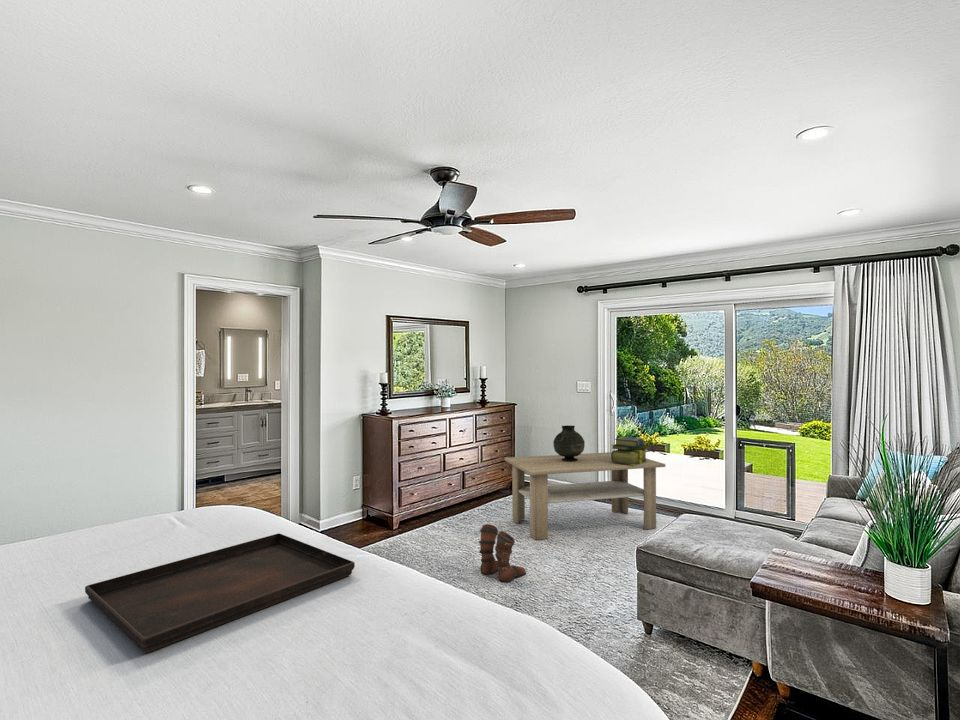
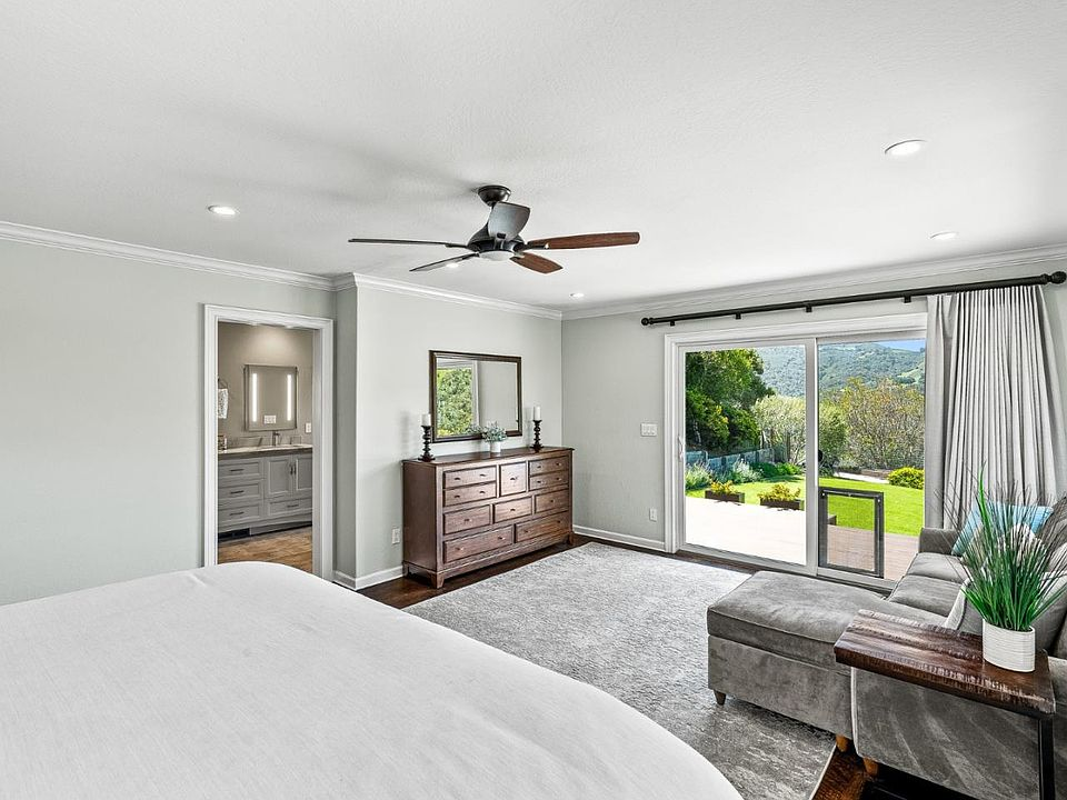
- boots [478,523,527,583]
- serving tray [84,532,356,654]
- stack of books [611,436,648,466]
- coffee table [504,451,666,541]
- vase [552,425,586,461]
